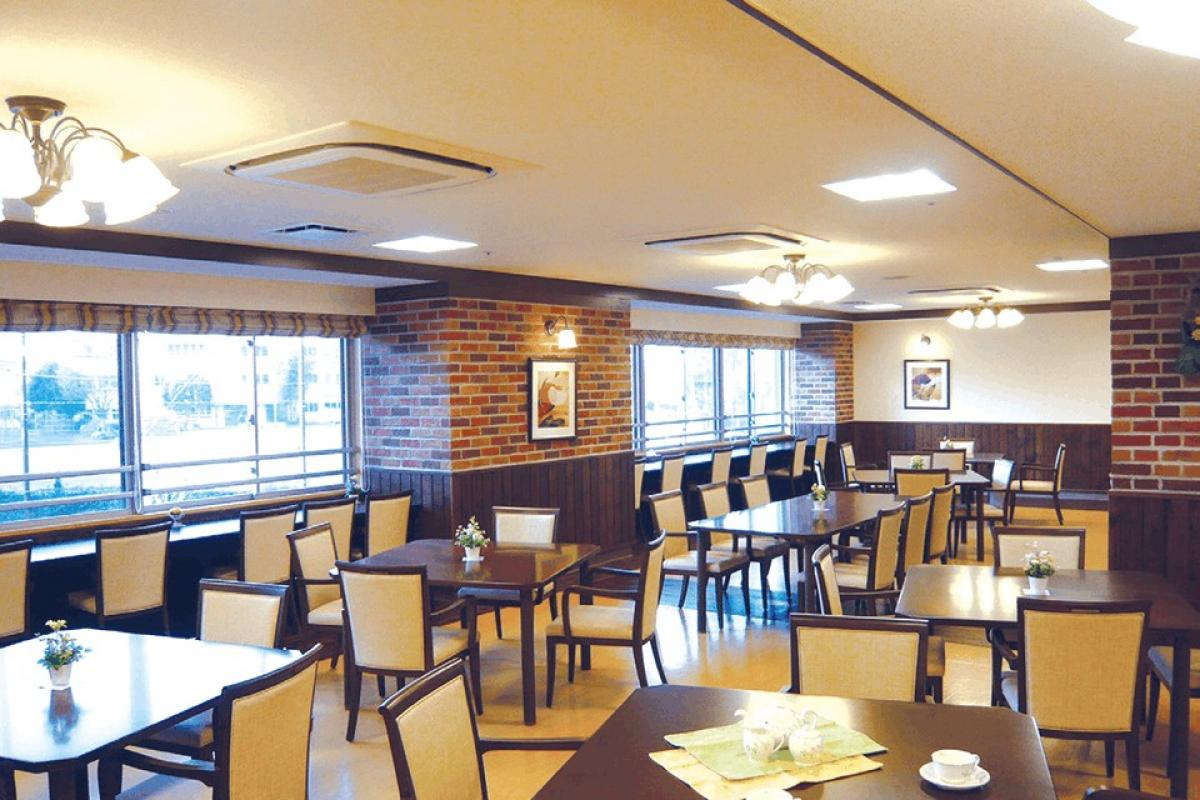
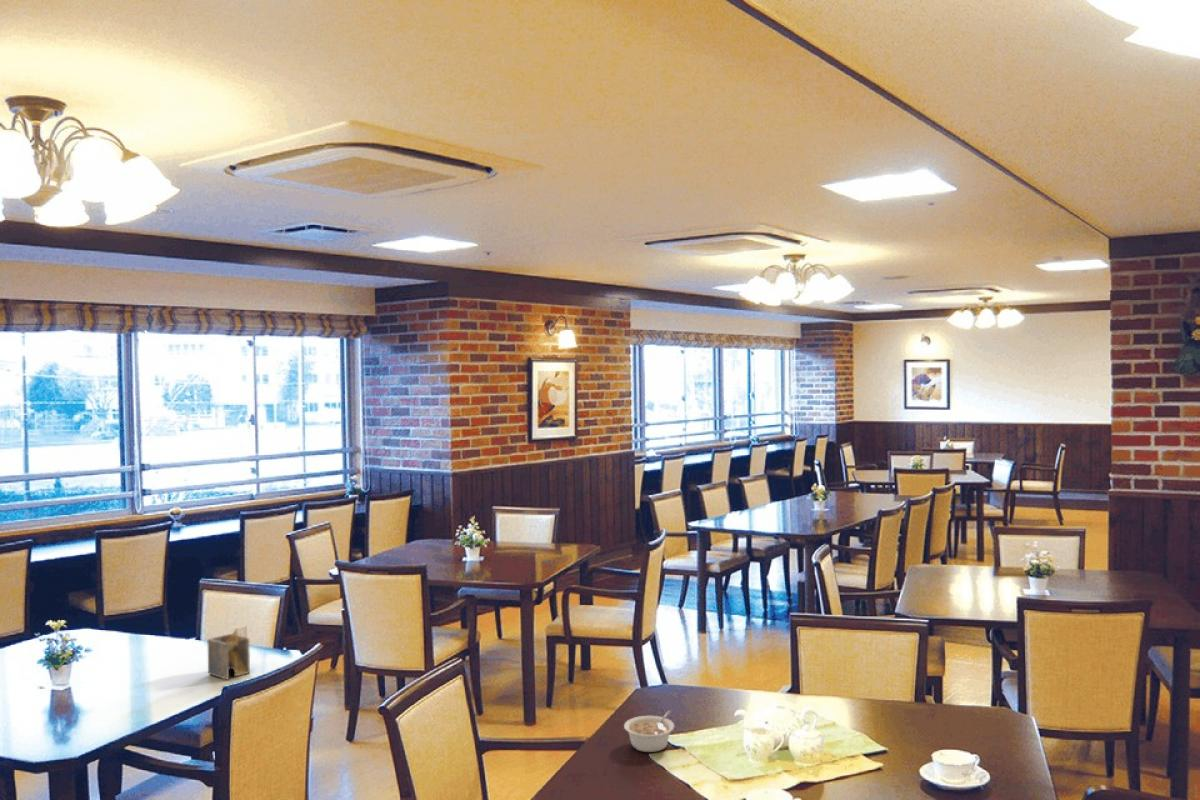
+ legume [623,709,676,753]
+ napkin holder [207,625,251,681]
